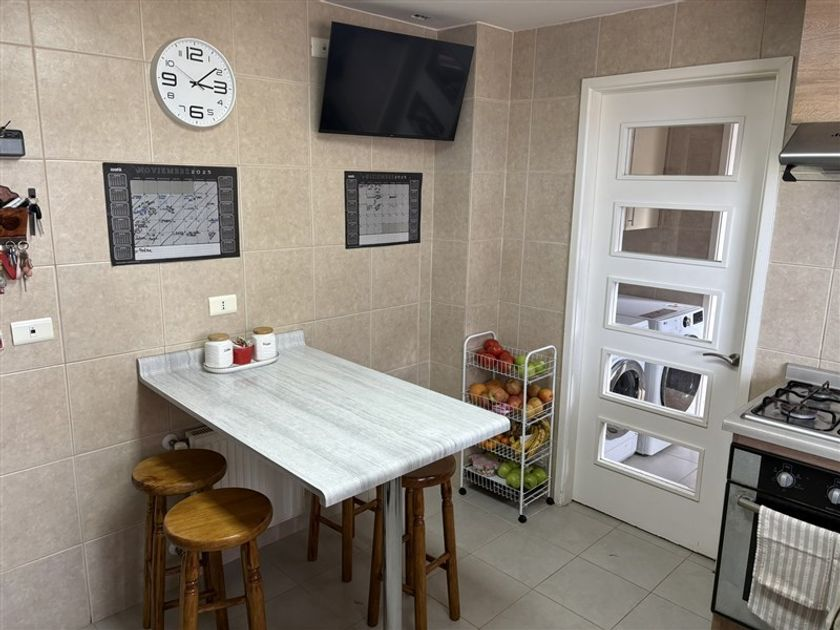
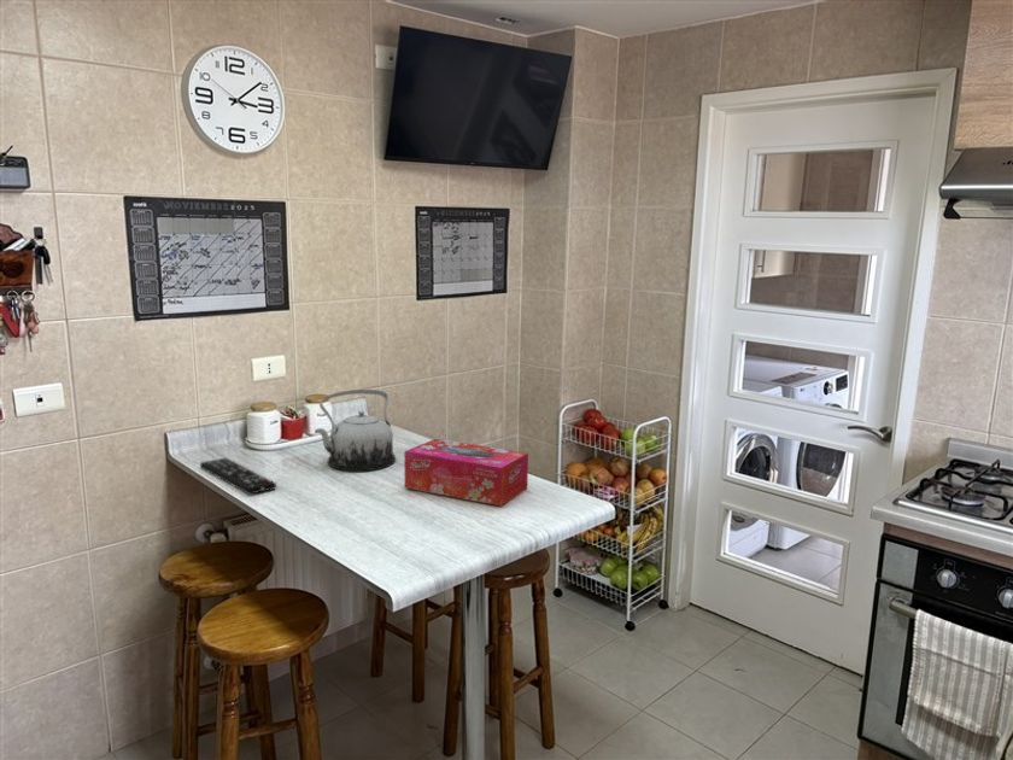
+ tissue box [403,438,529,507]
+ remote control [199,457,277,496]
+ teapot [314,388,397,472]
